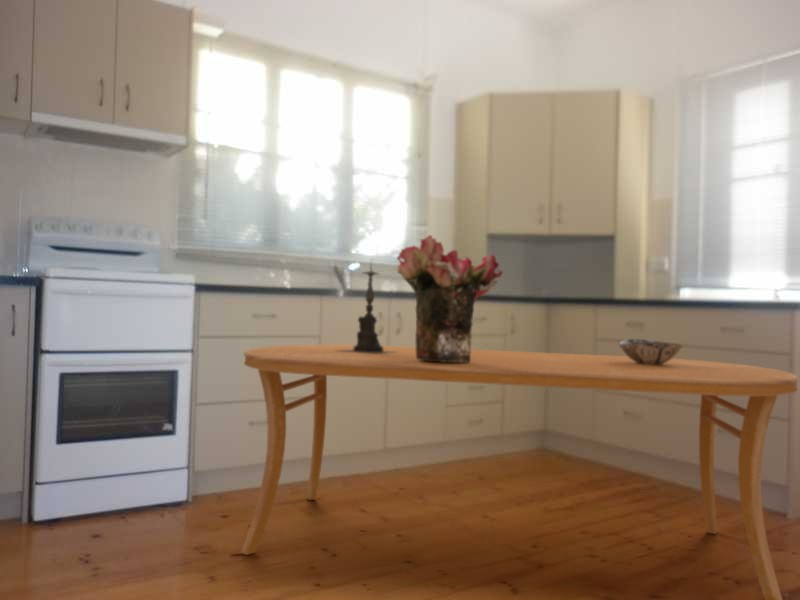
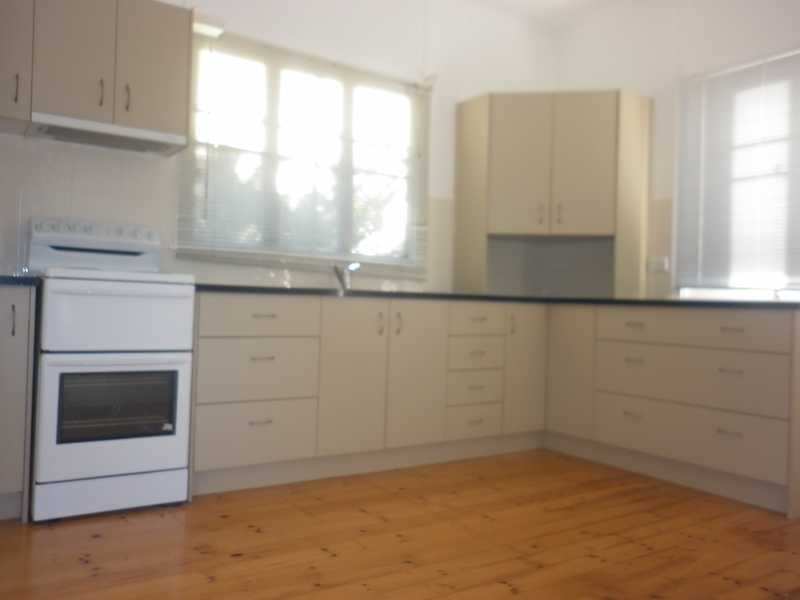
- decorative bowl [618,338,683,365]
- bouquet [396,234,504,362]
- dining table [240,344,800,600]
- candle holder [335,258,394,354]
